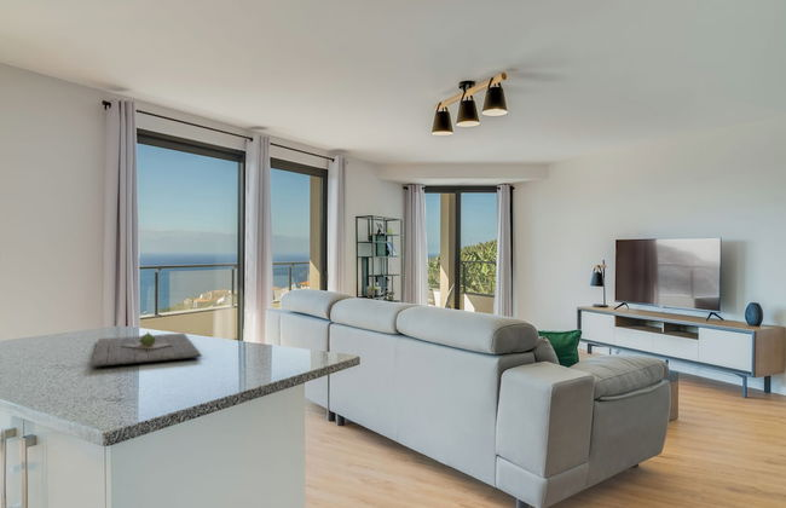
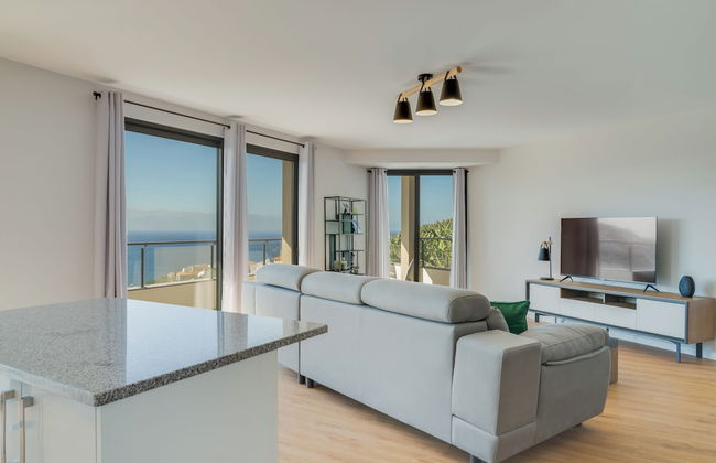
- cutting board [91,330,203,368]
